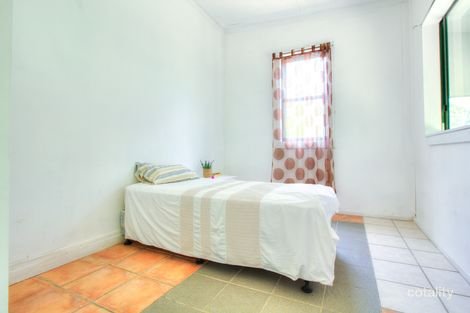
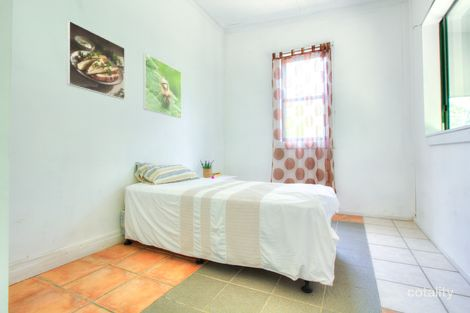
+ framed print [142,52,182,119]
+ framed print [66,20,126,101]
